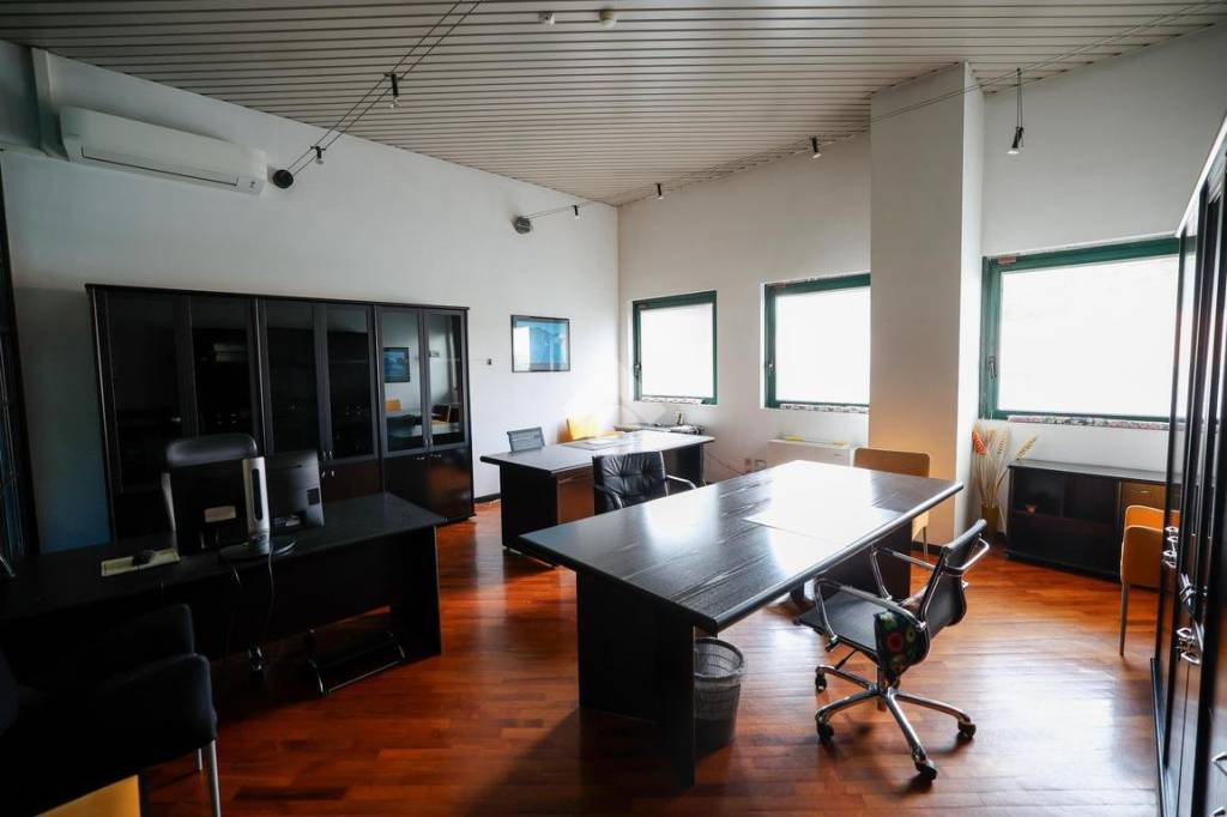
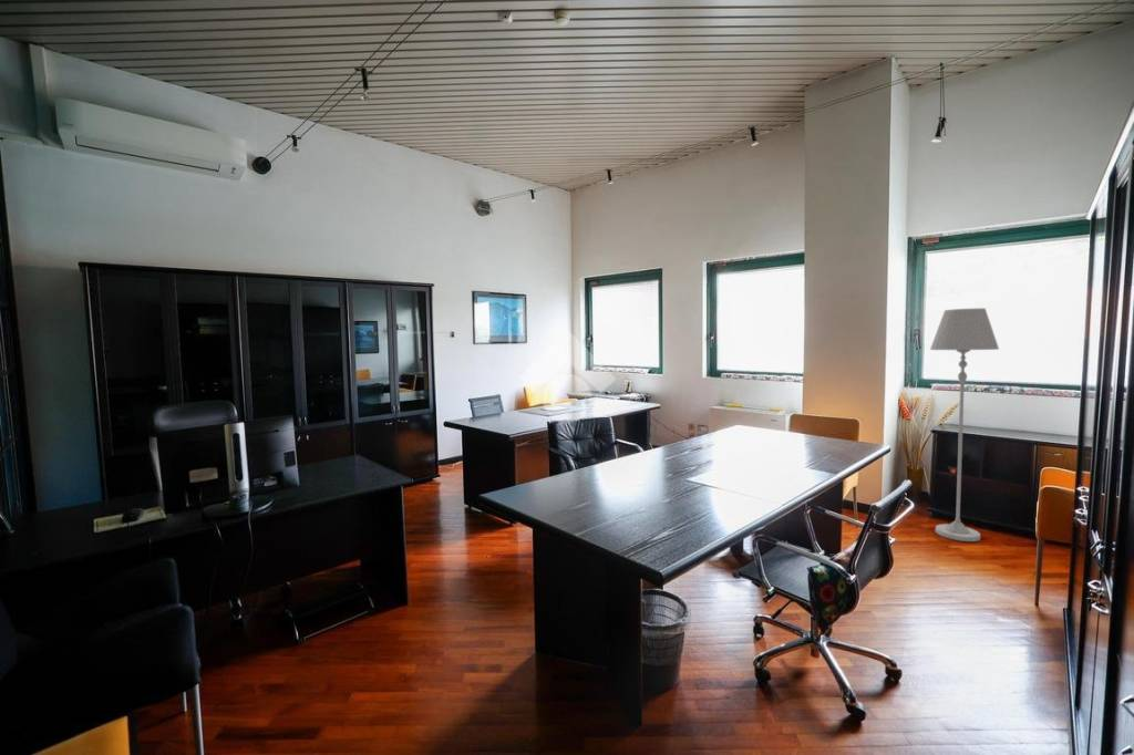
+ floor lamp [929,307,1000,542]
